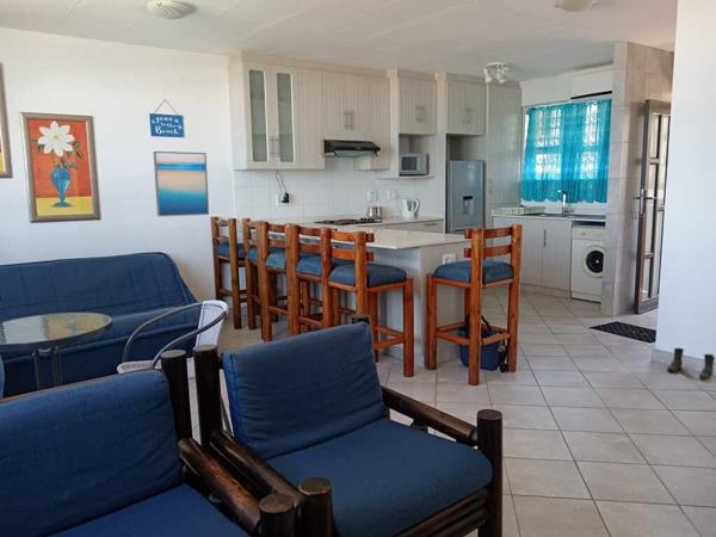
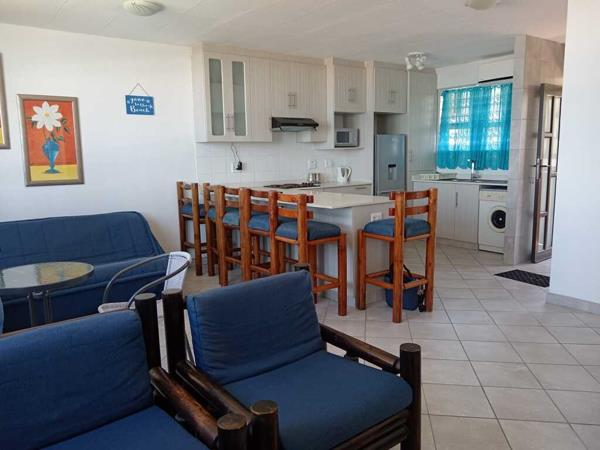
- boots [666,347,716,381]
- wall art [153,150,210,217]
